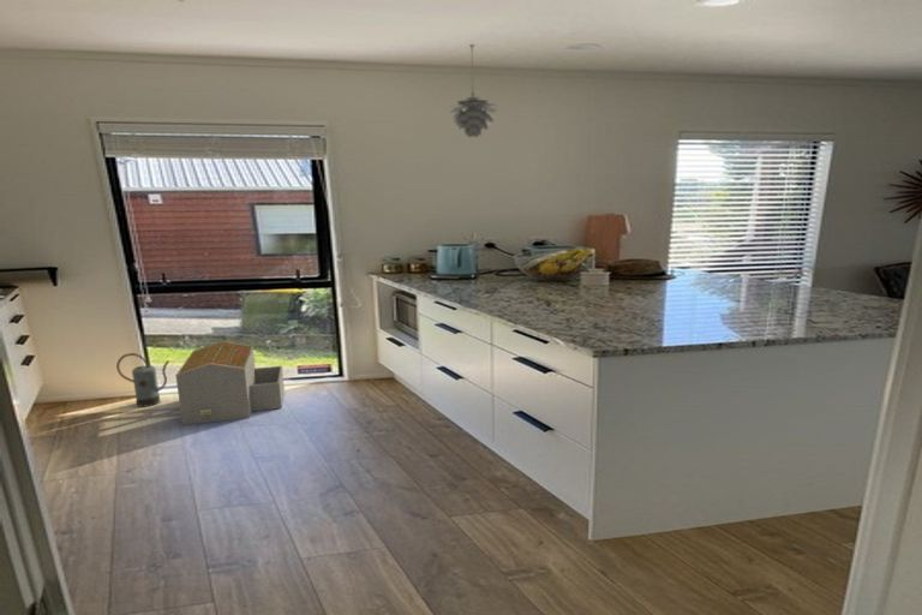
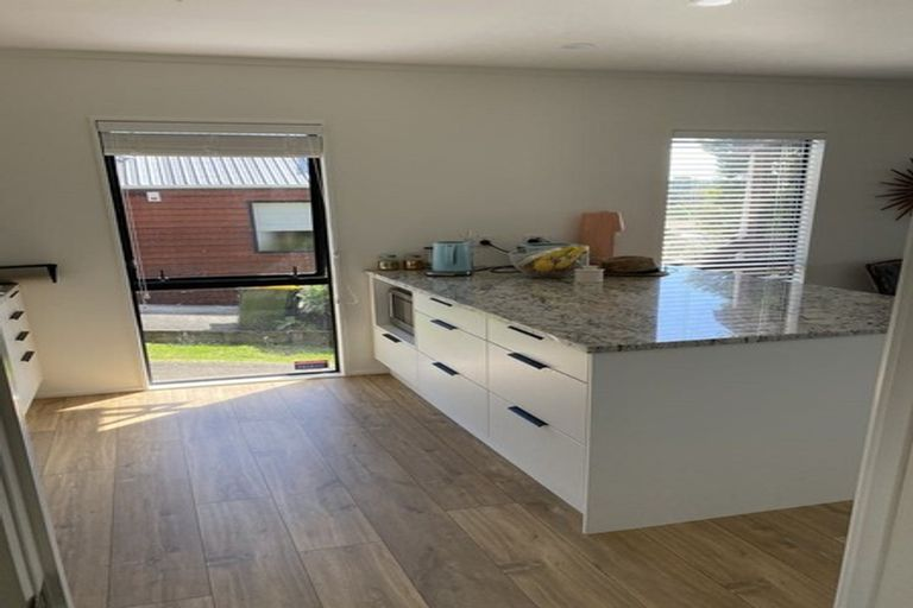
- architectural model [174,340,286,425]
- watering can [115,352,170,408]
- pendant light [448,43,499,138]
